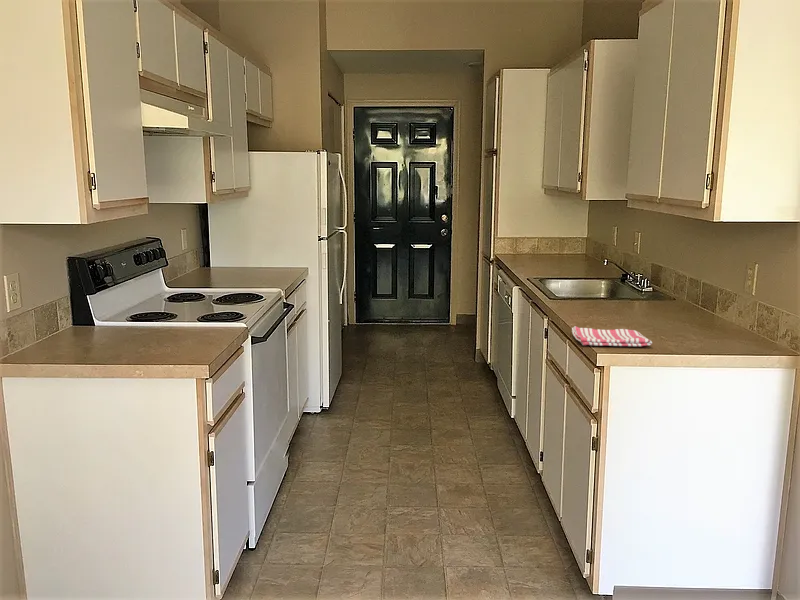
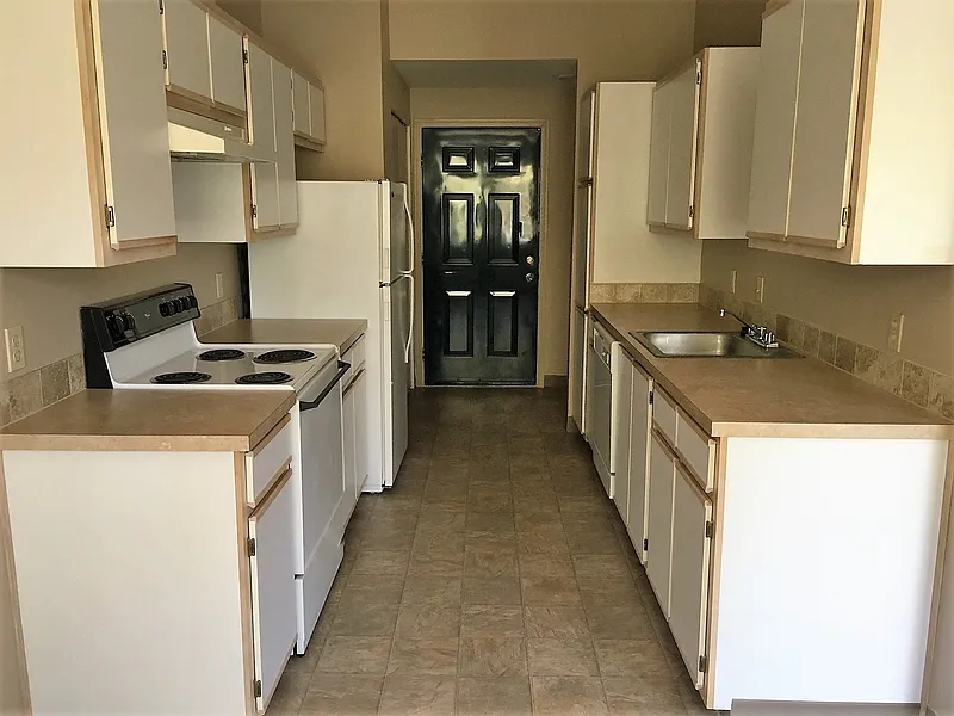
- dish towel [571,325,653,347]
